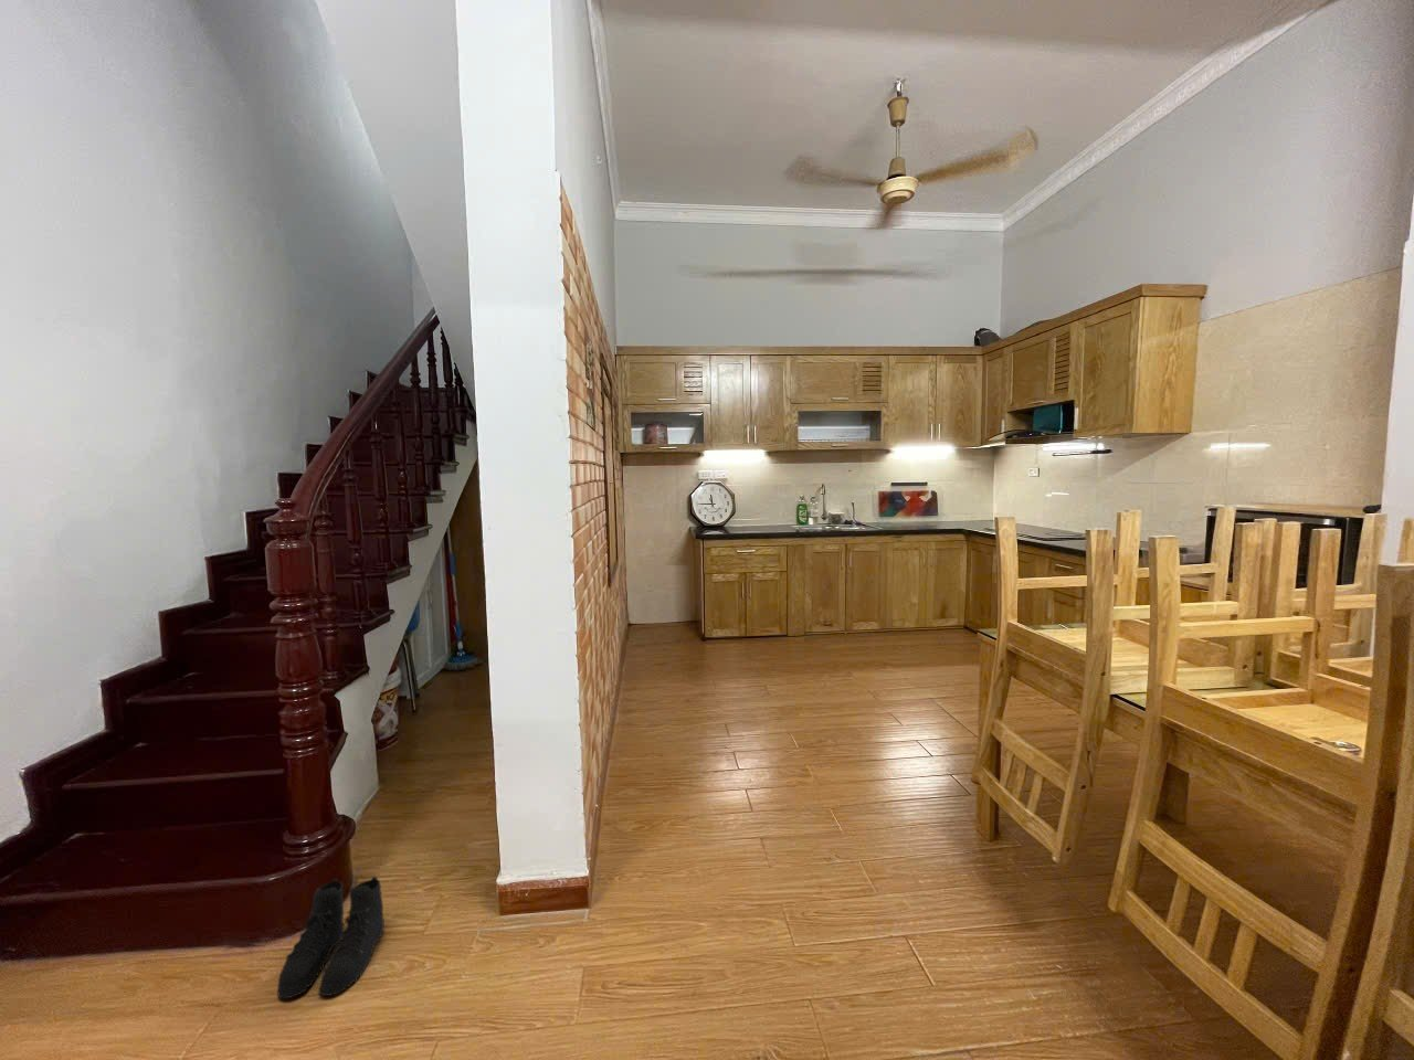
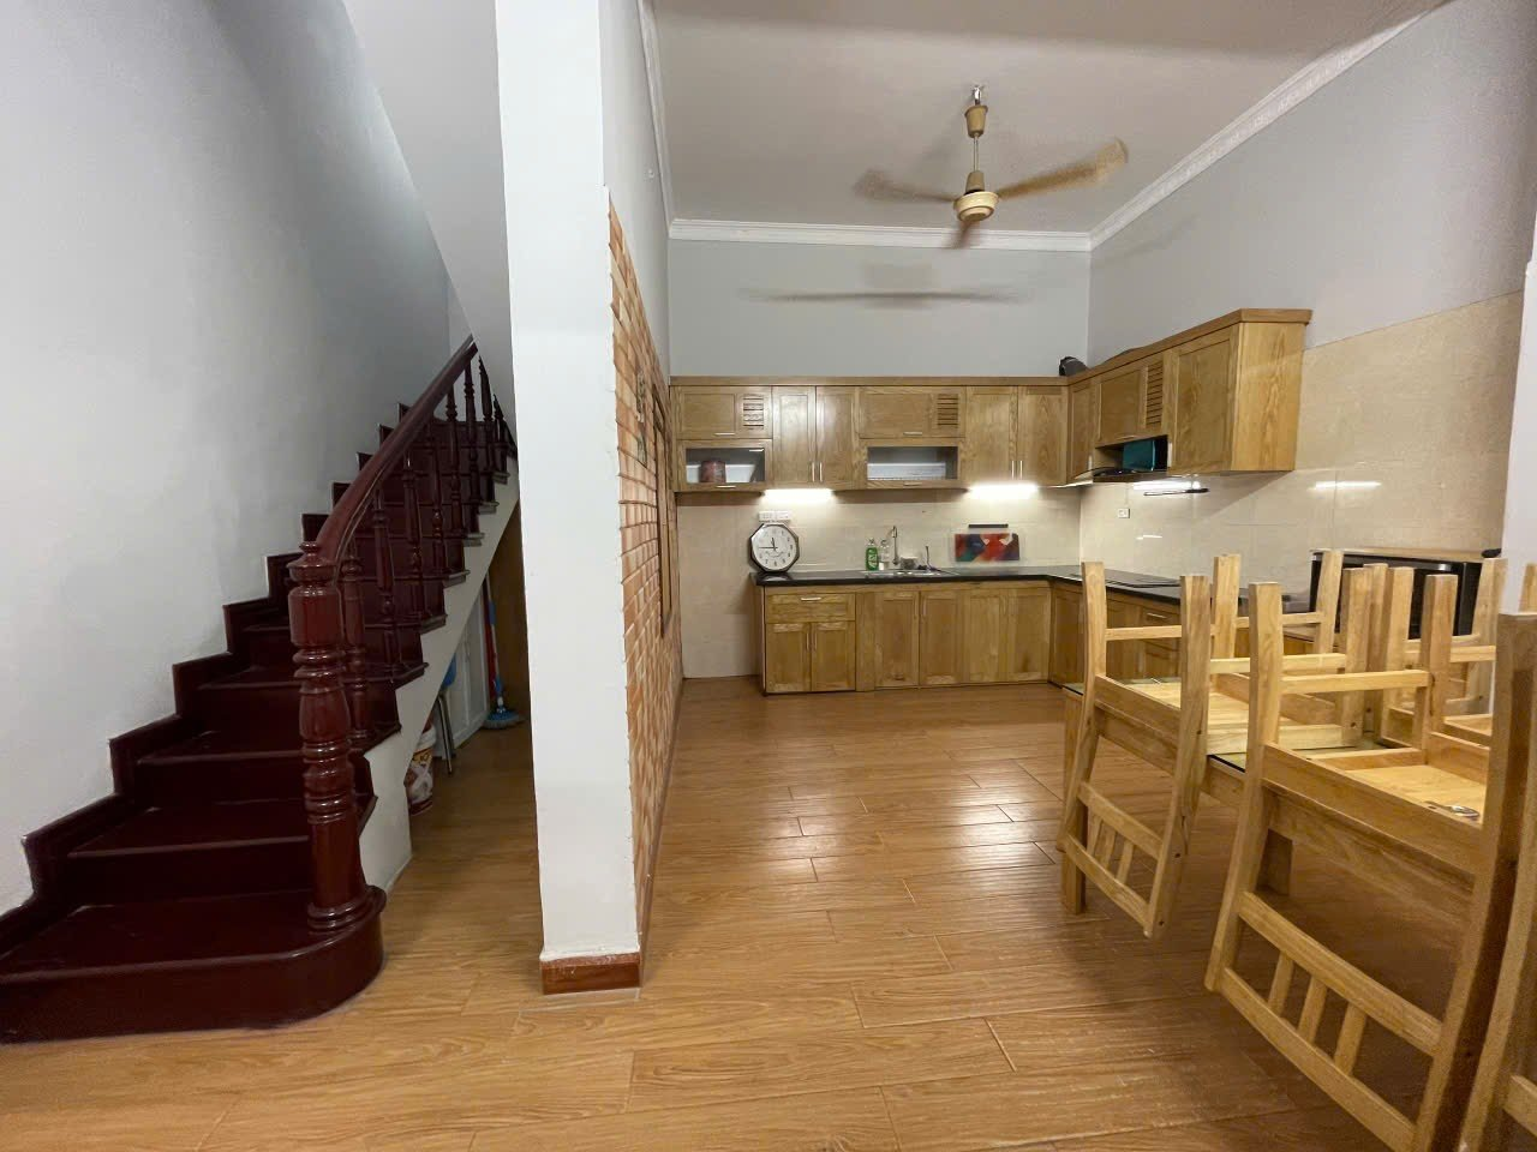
- boots [276,875,385,999]
